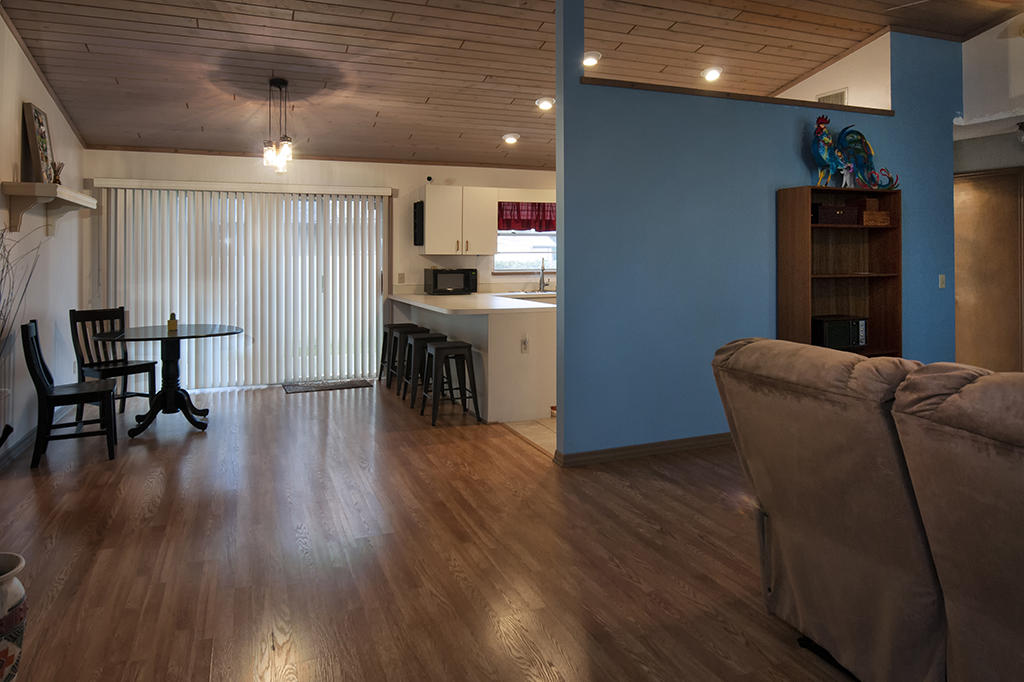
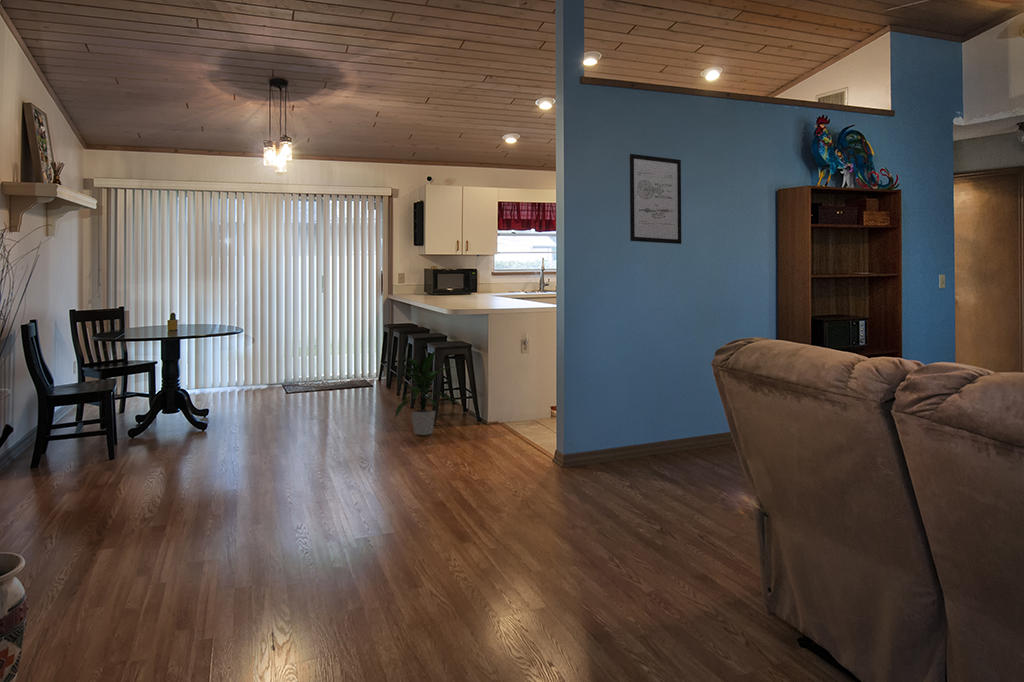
+ wall art [629,153,682,245]
+ indoor plant [393,348,455,436]
